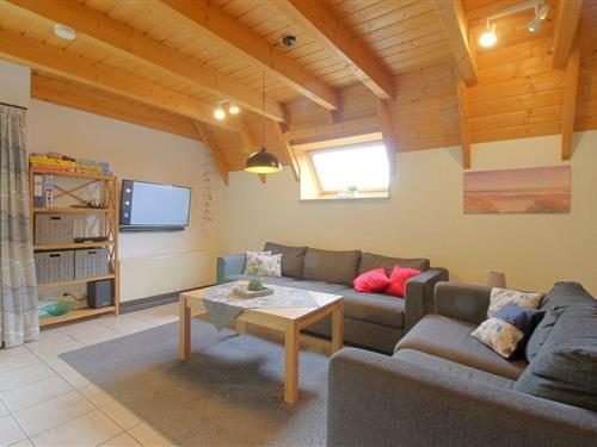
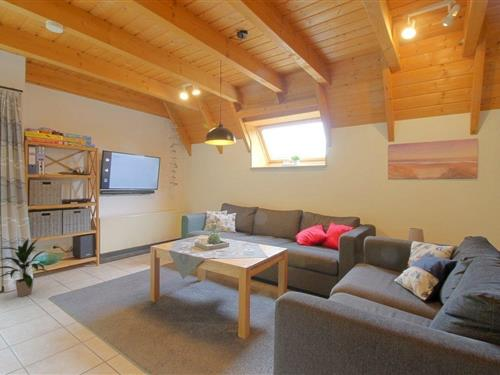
+ indoor plant [0,236,48,298]
